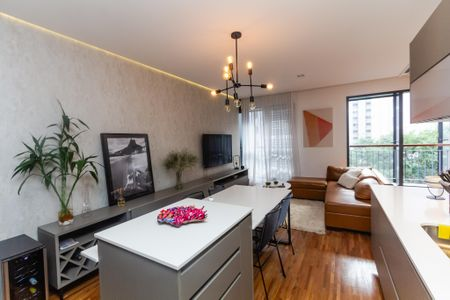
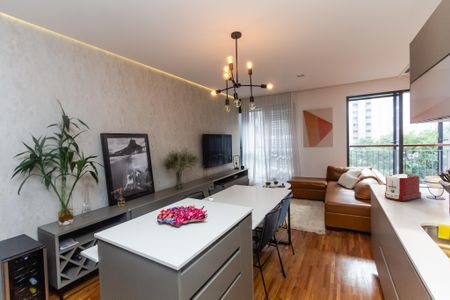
+ toaster [383,173,423,202]
